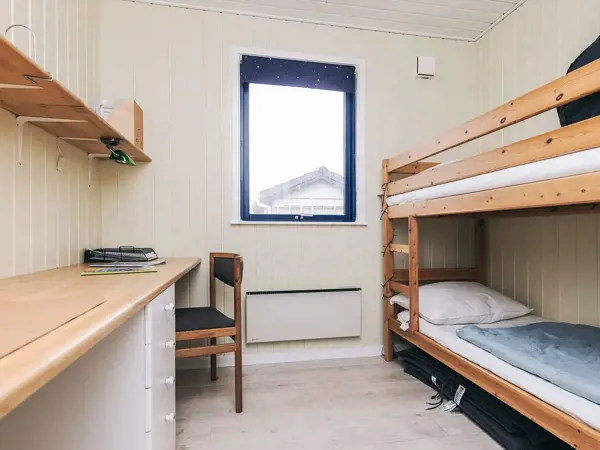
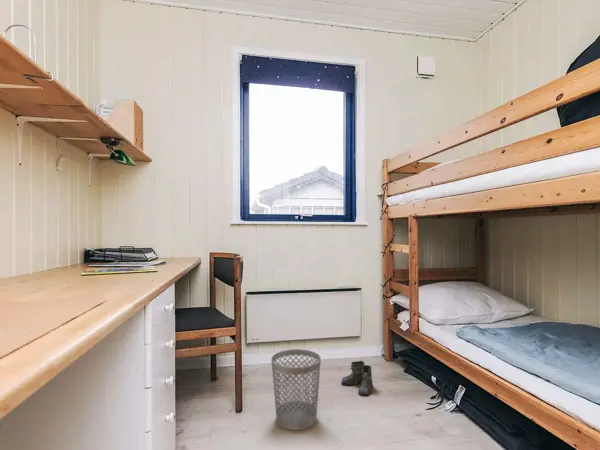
+ wastebasket [270,348,322,431]
+ boots [340,360,378,397]
